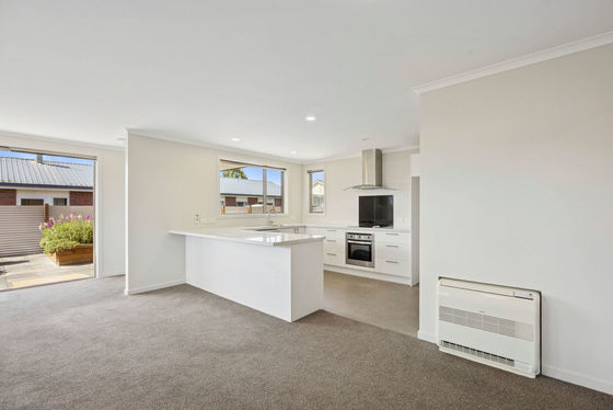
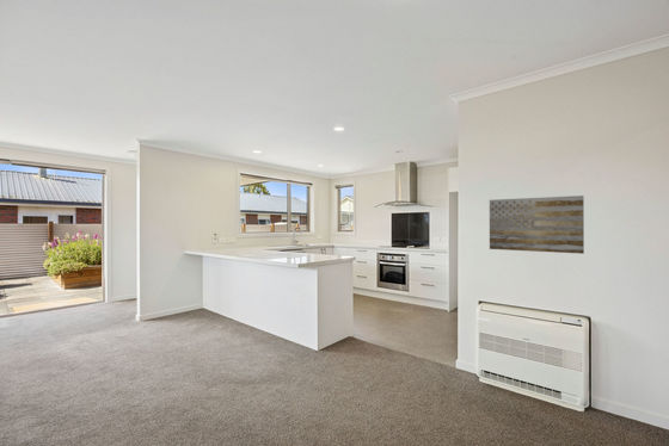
+ wall art [489,194,585,255]
